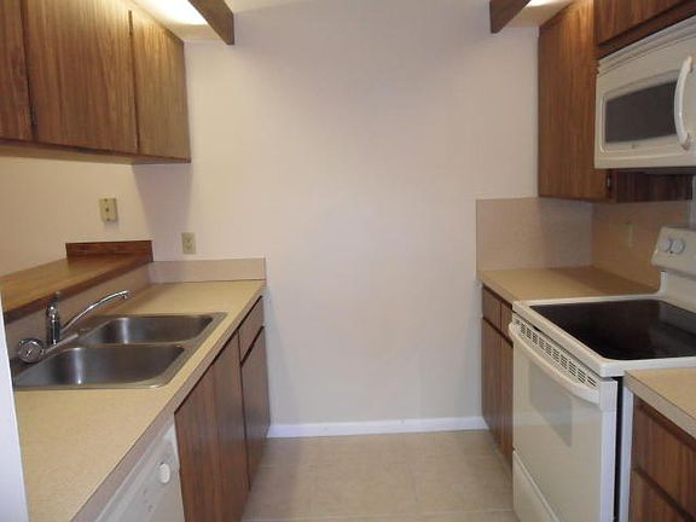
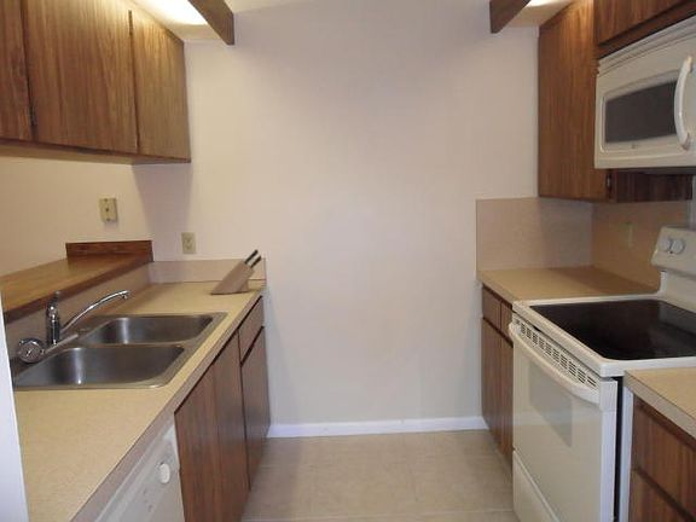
+ knife block [209,248,263,295]
